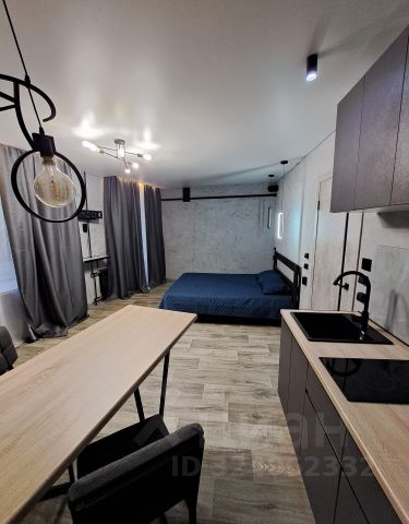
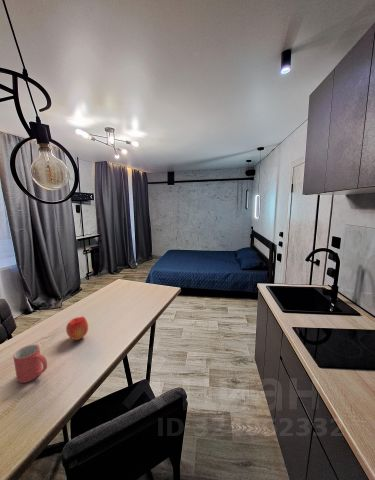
+ apple [65,316,89,341]
+ mug [12,344,48,384]
